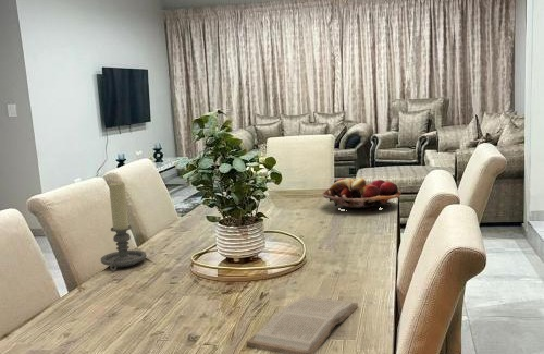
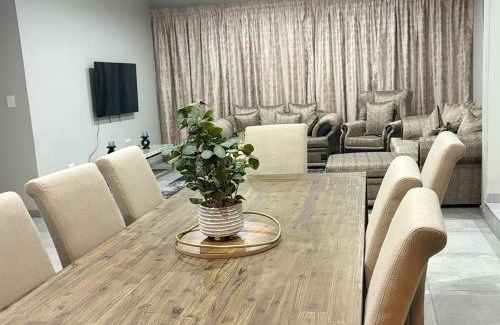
- candle holder [100,182,148,272]
- book [246,295,359,354]
- fruit basket [321,176,403,212]
